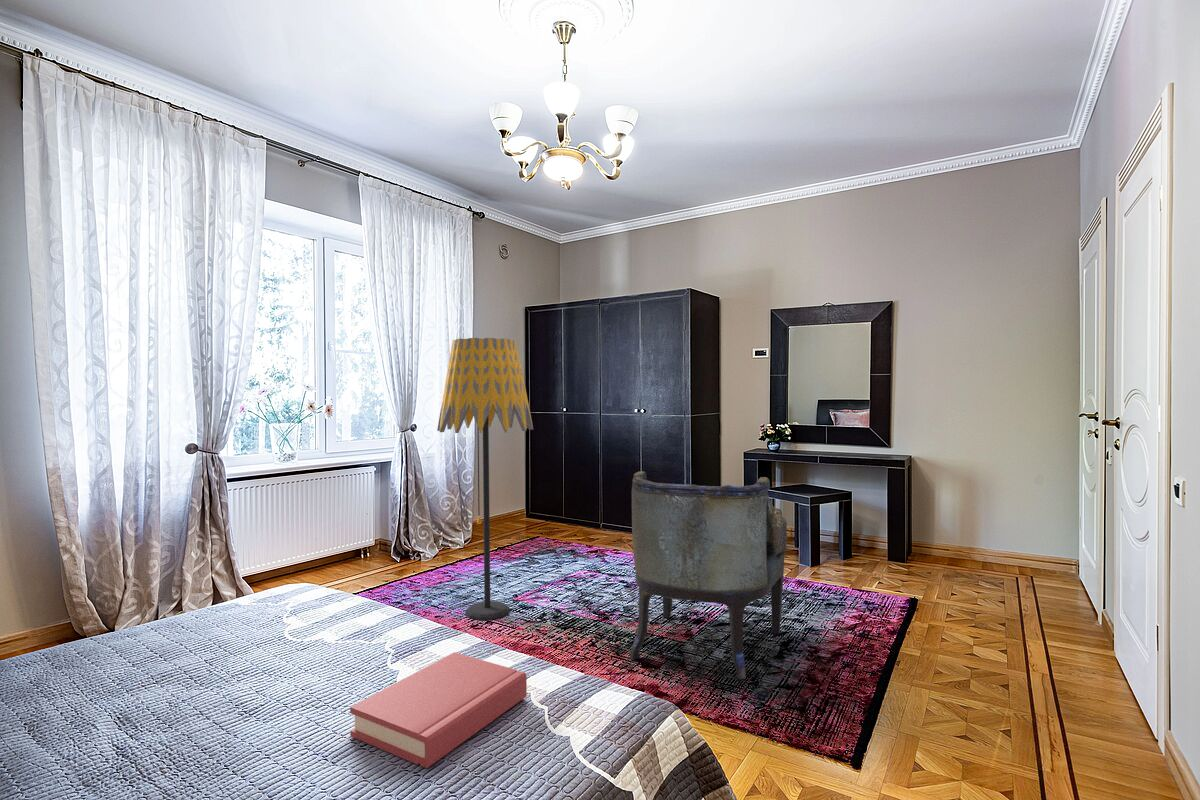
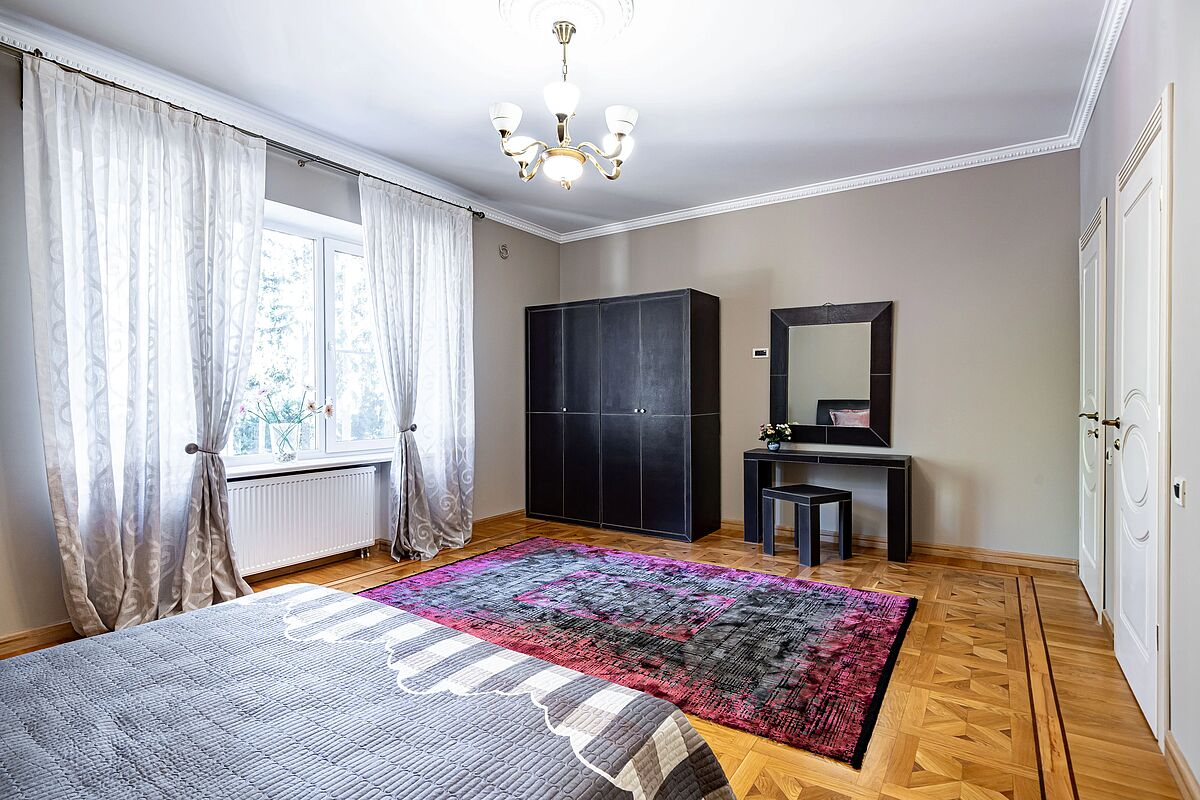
- armchair [629,470,788,681]
- hardback book [349,651,528,769]
- floor lamp [436,337,534,621]
